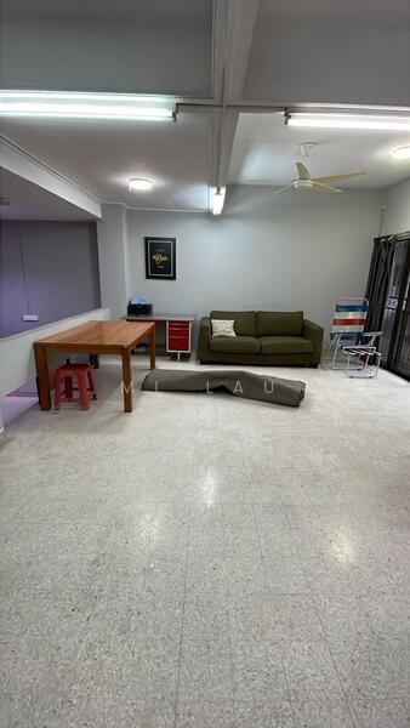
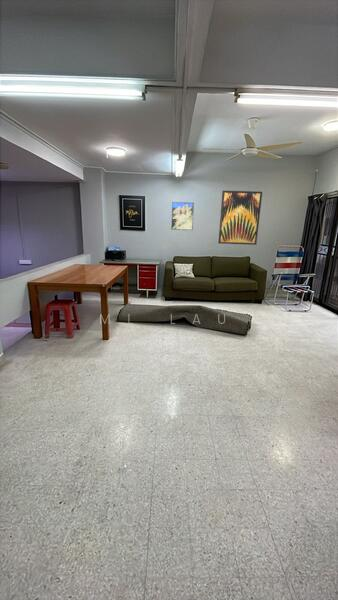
+ wall art [217,190,263,246]
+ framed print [170,201,195,231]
